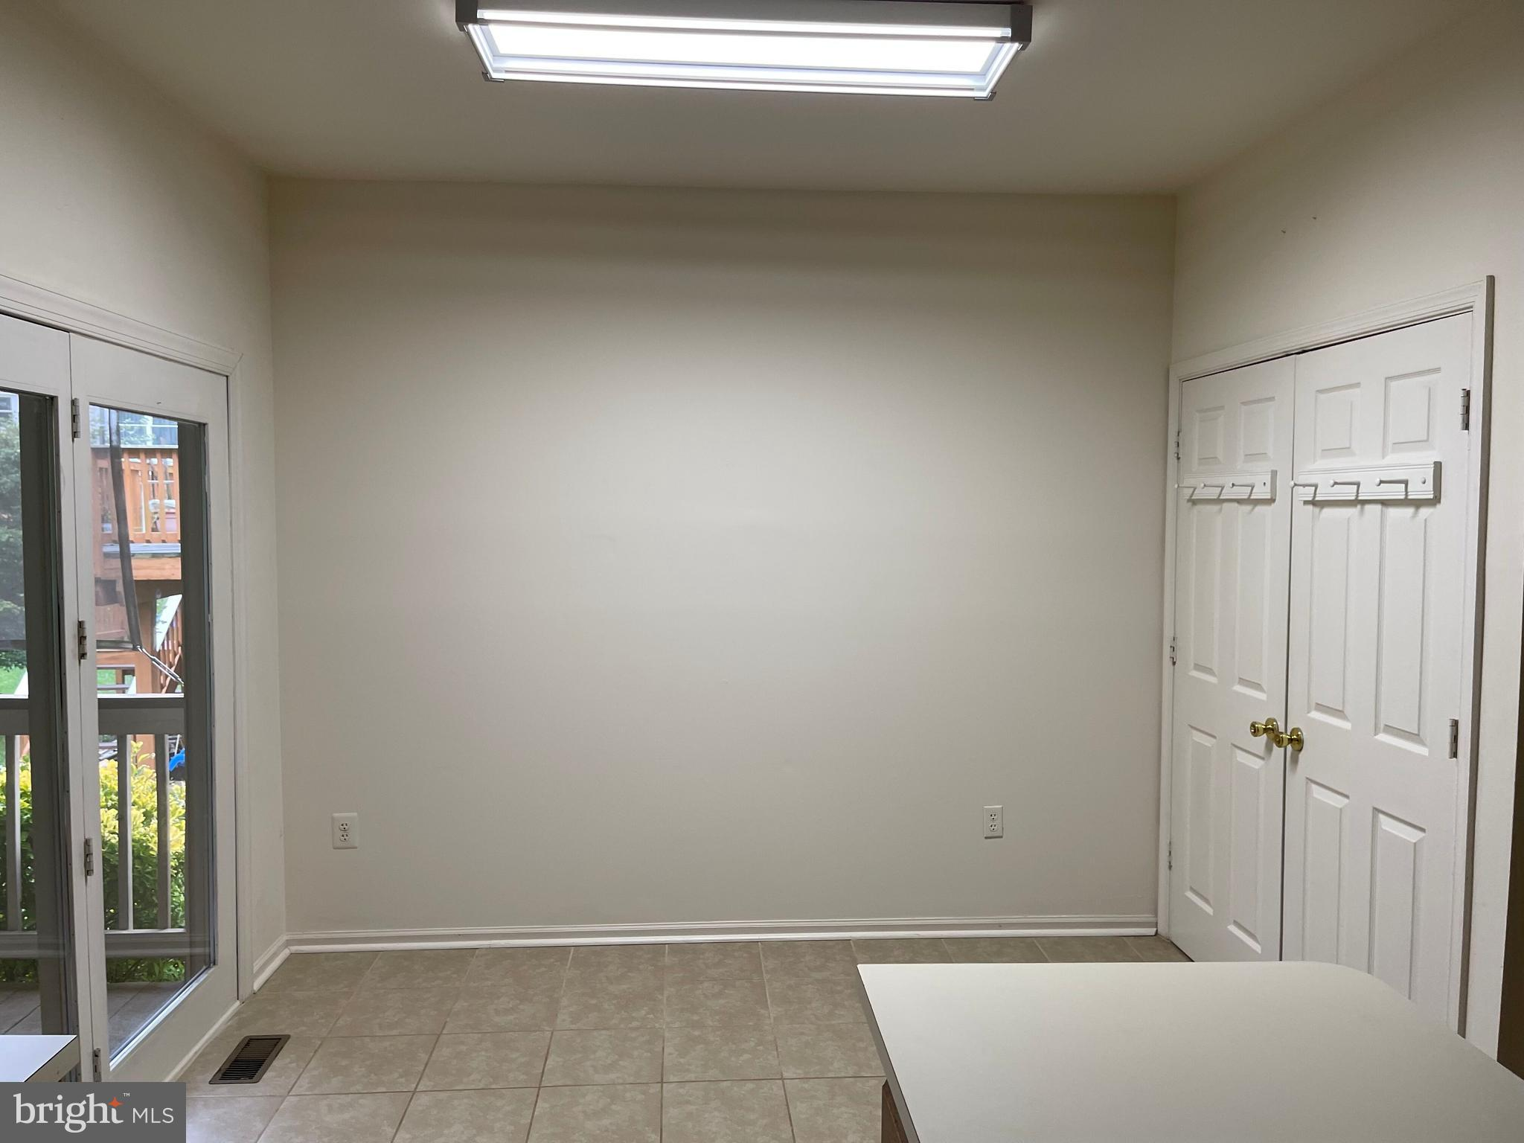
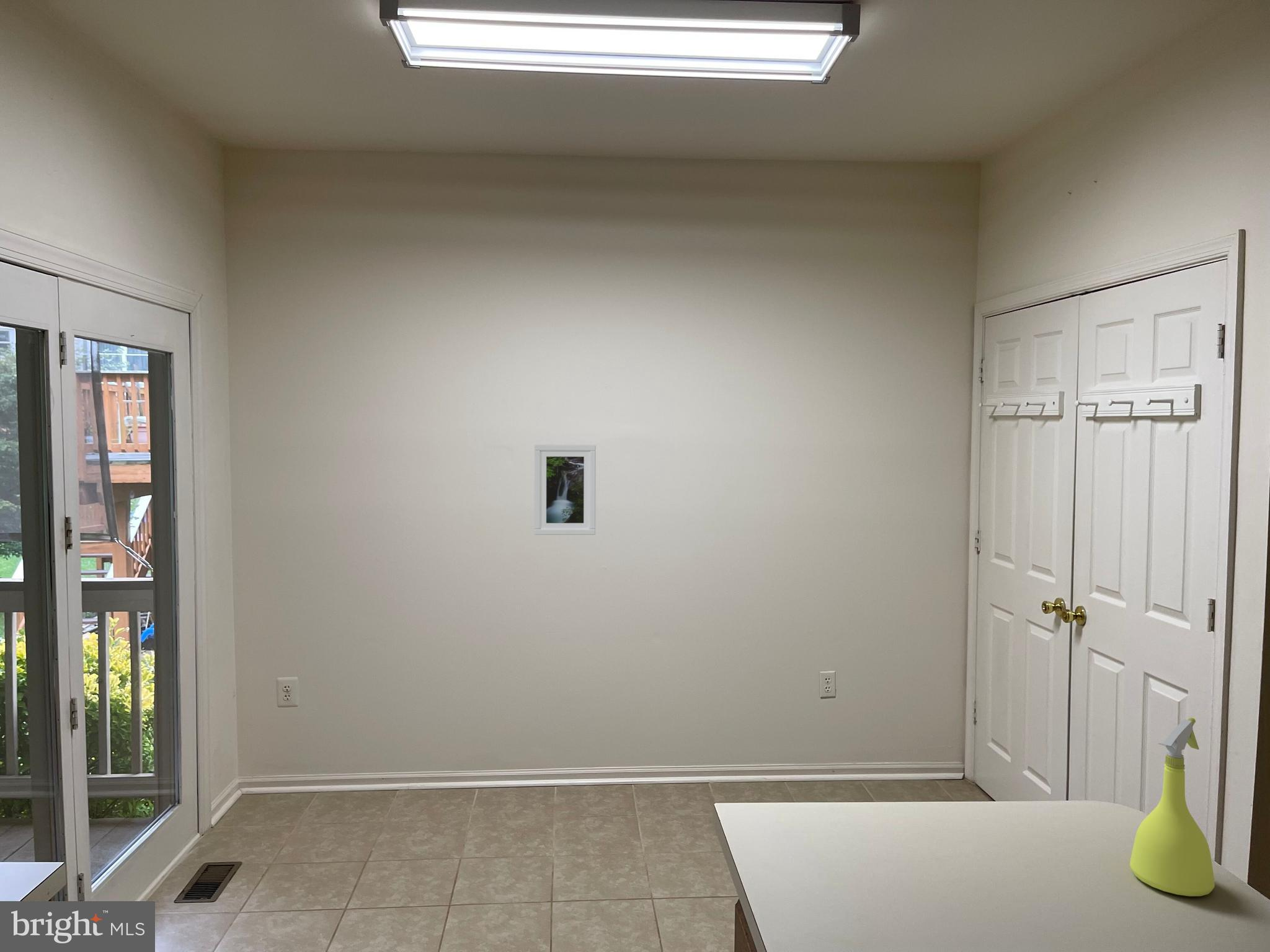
+ spray bottle [1129,717,1215,897]
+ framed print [534,444,597,536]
